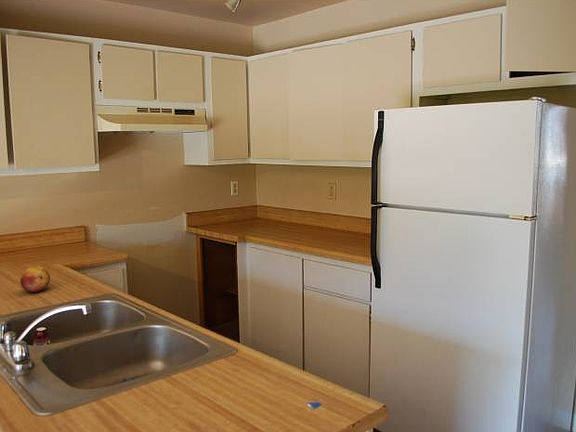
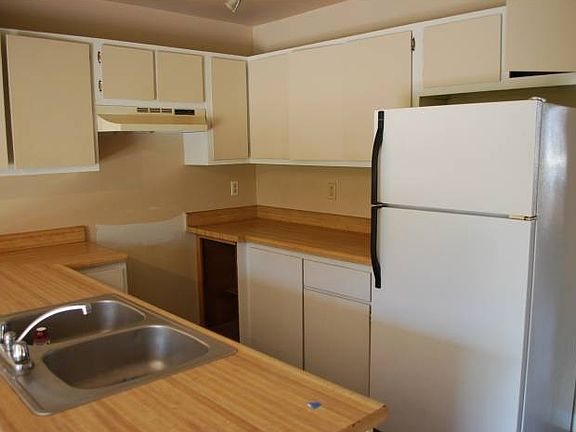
- fruit [19,265,51,293]
